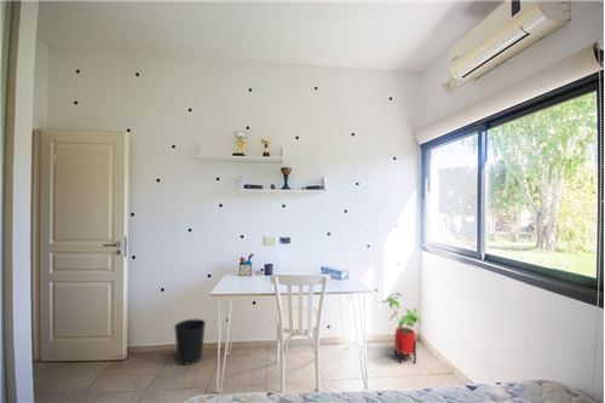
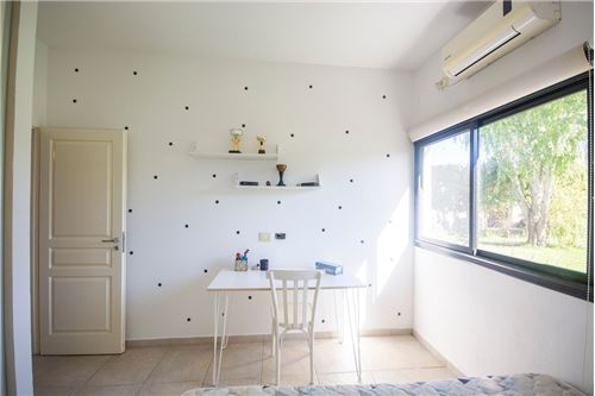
- wastebasket [173,318,207,367]
- house plant [380,292,422,364]
